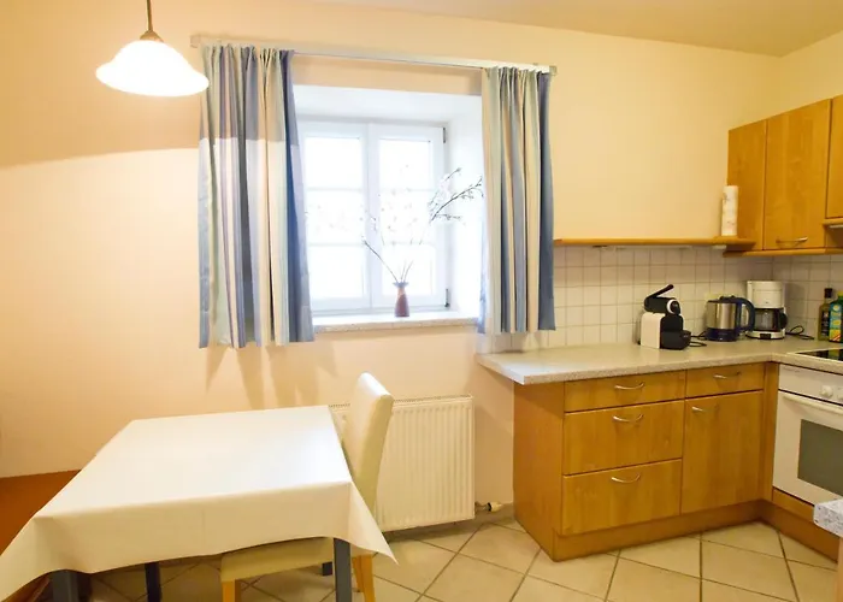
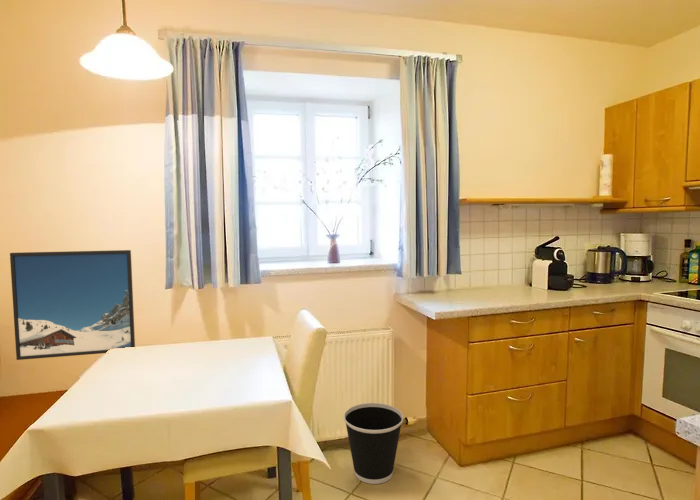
+ wastebasket [343,402,404,485]
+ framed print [9,249,136,361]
